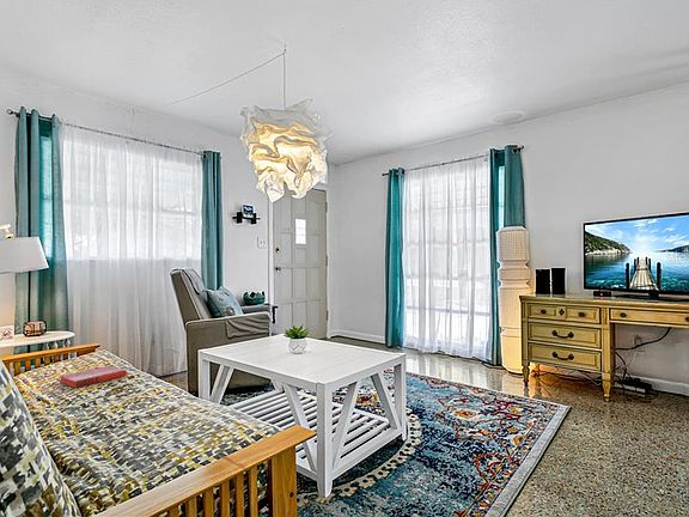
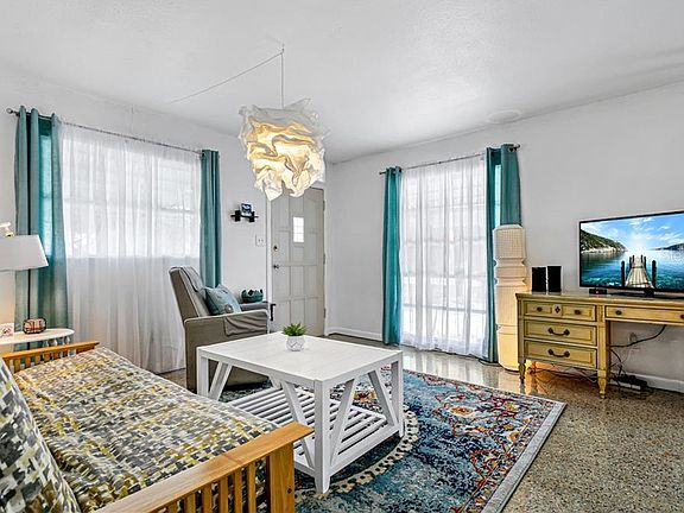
- hardback book [59,364,128,389]
